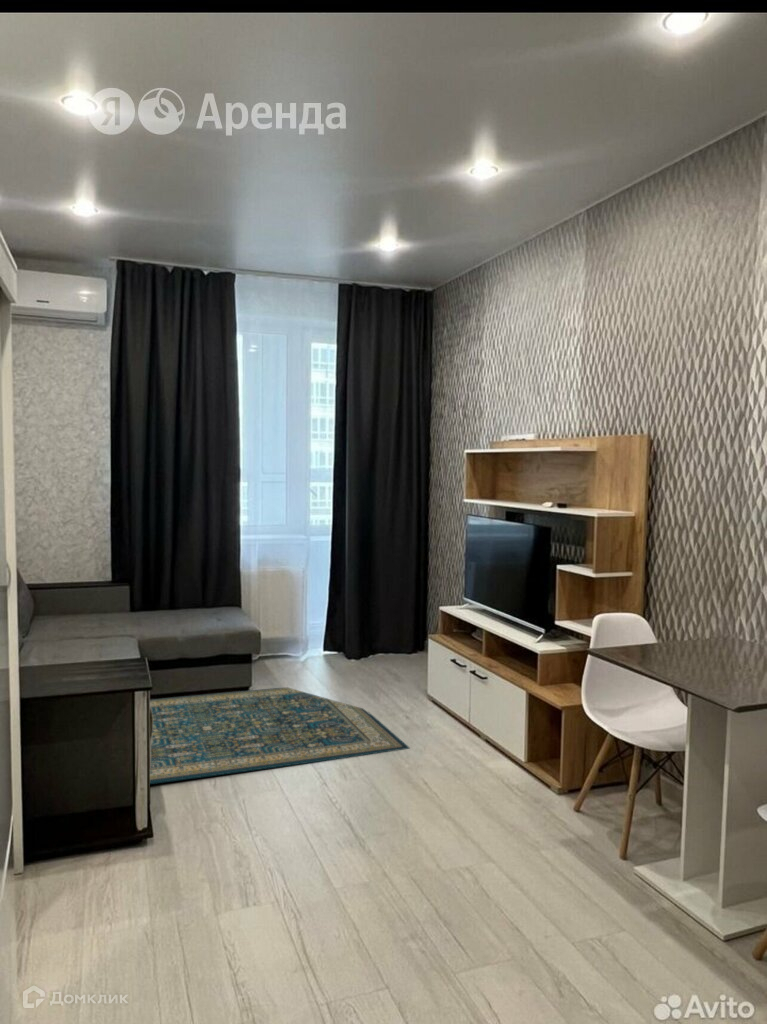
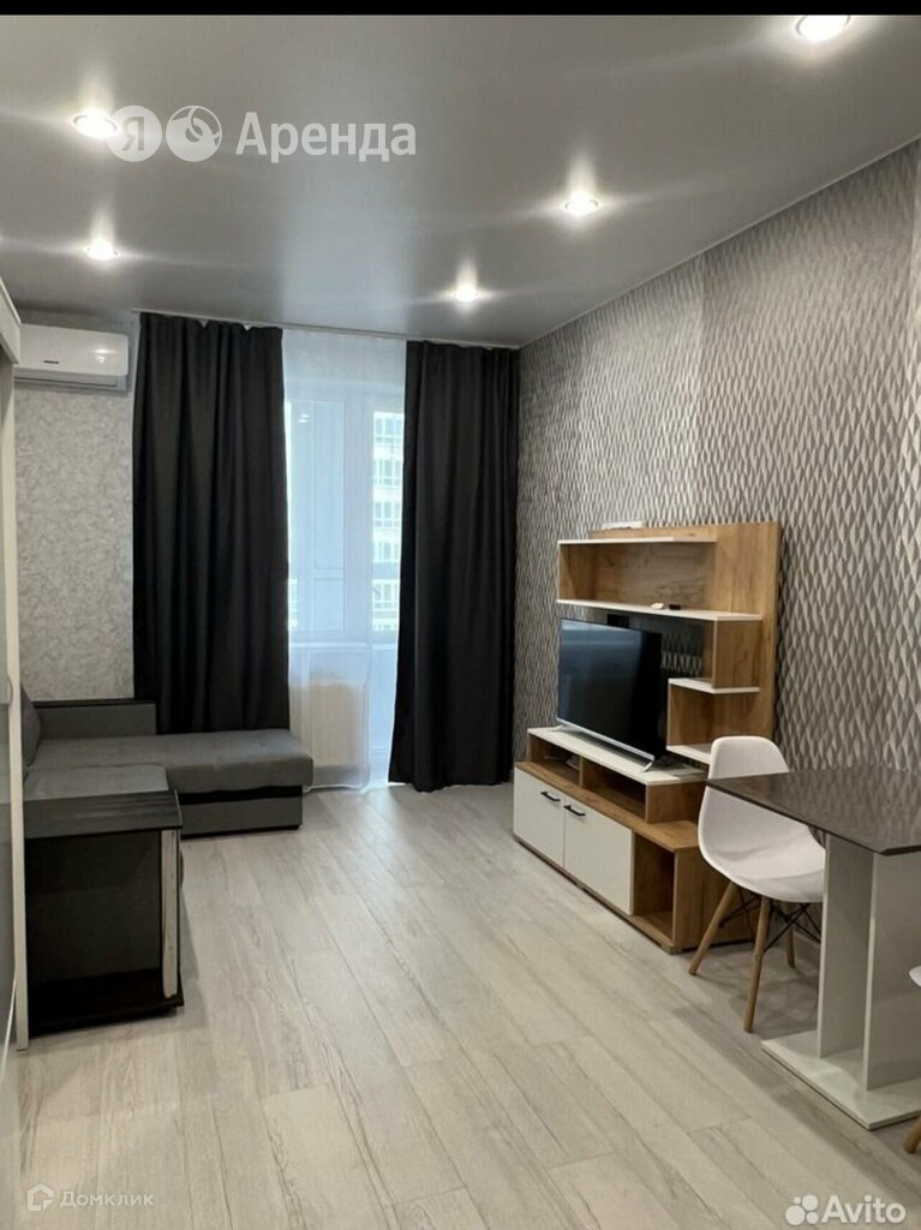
- rug [149,686,410,785]
